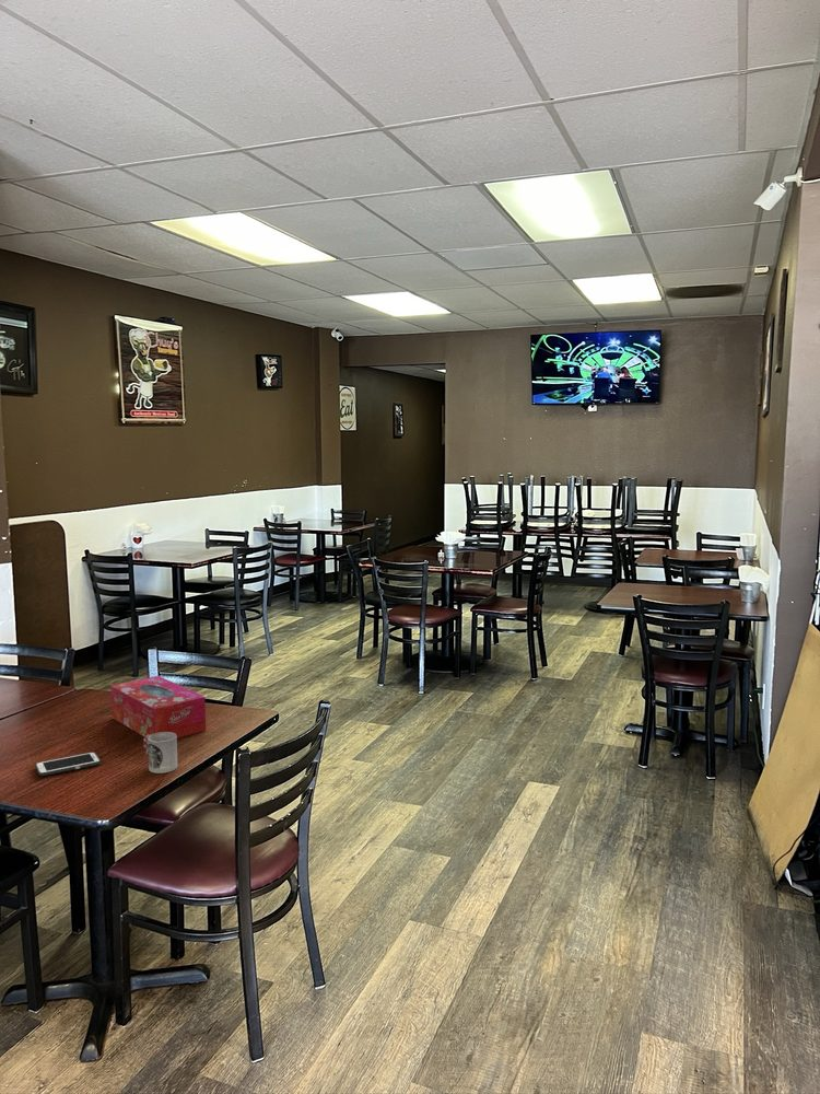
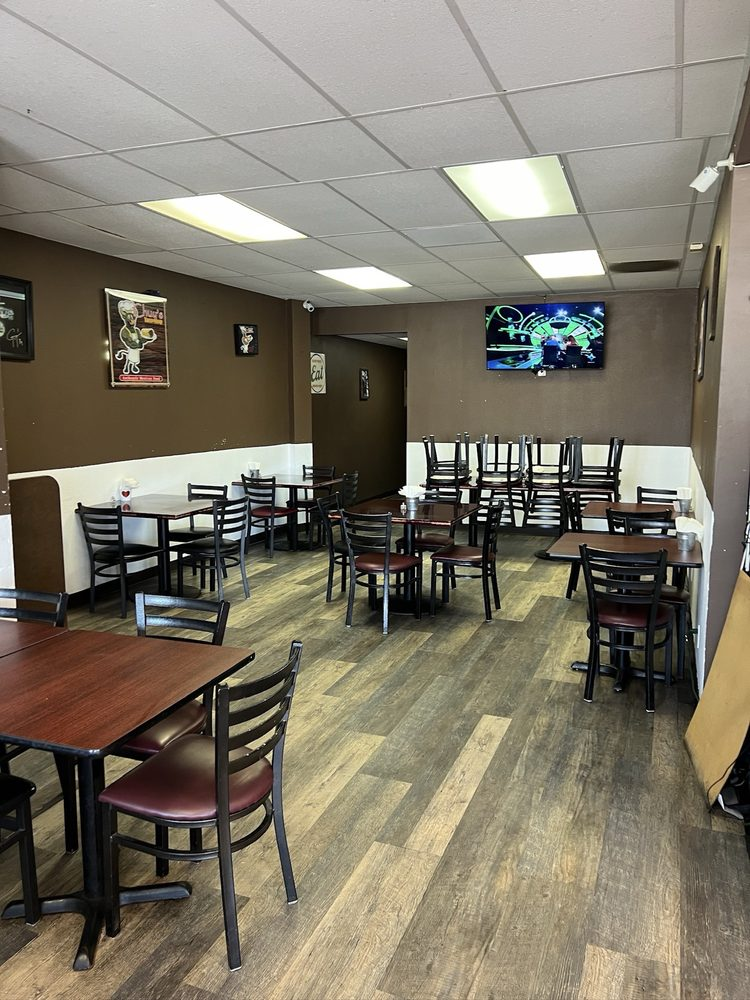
- tissue box [109,675,207,740]
- cup [142,732,178,775]
- cell phone [34,750,102,777]
